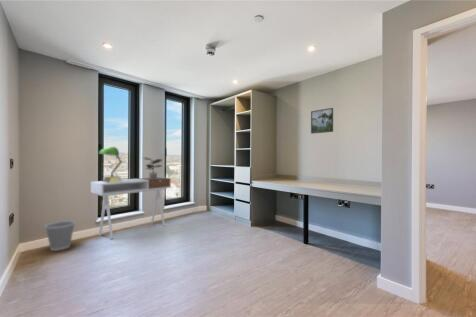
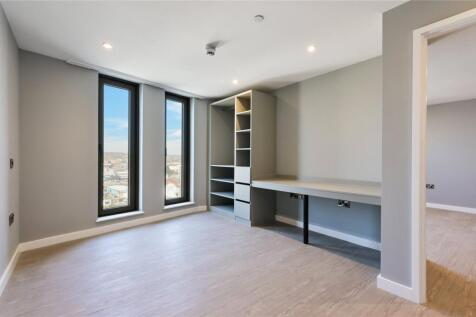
- table lamp [97,146,123,183]
- potted plant [142,157,163,179]
- wastebasket [44,219,76,252]
- desk [90,176,172,241]
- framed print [310,107,334,135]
